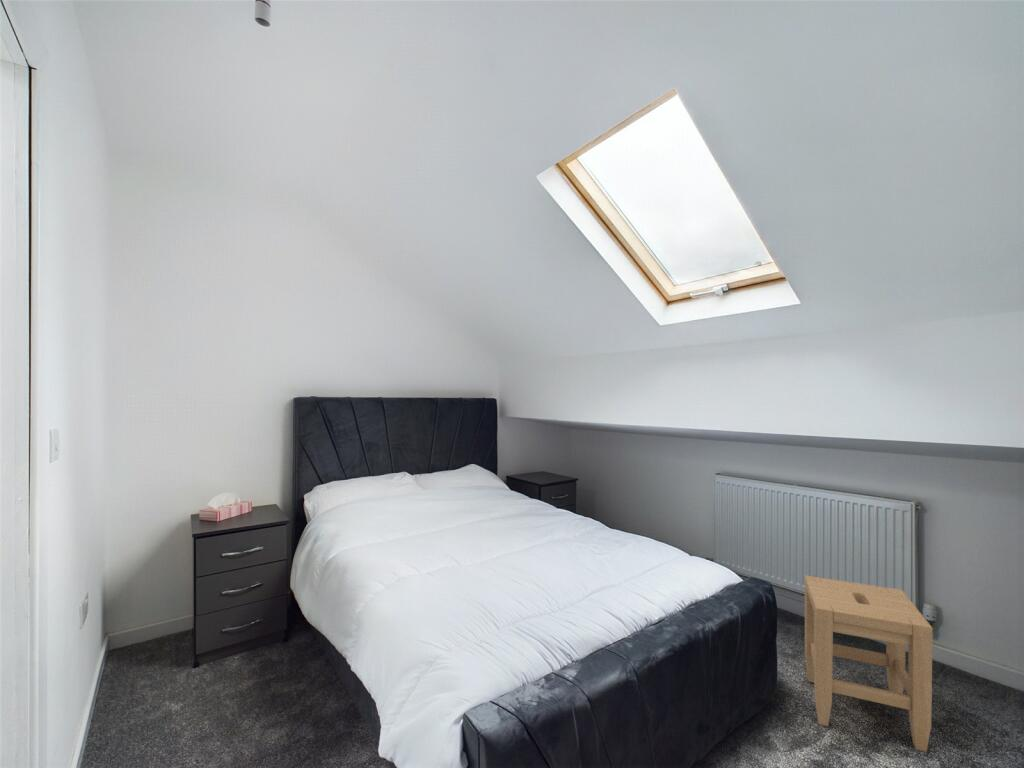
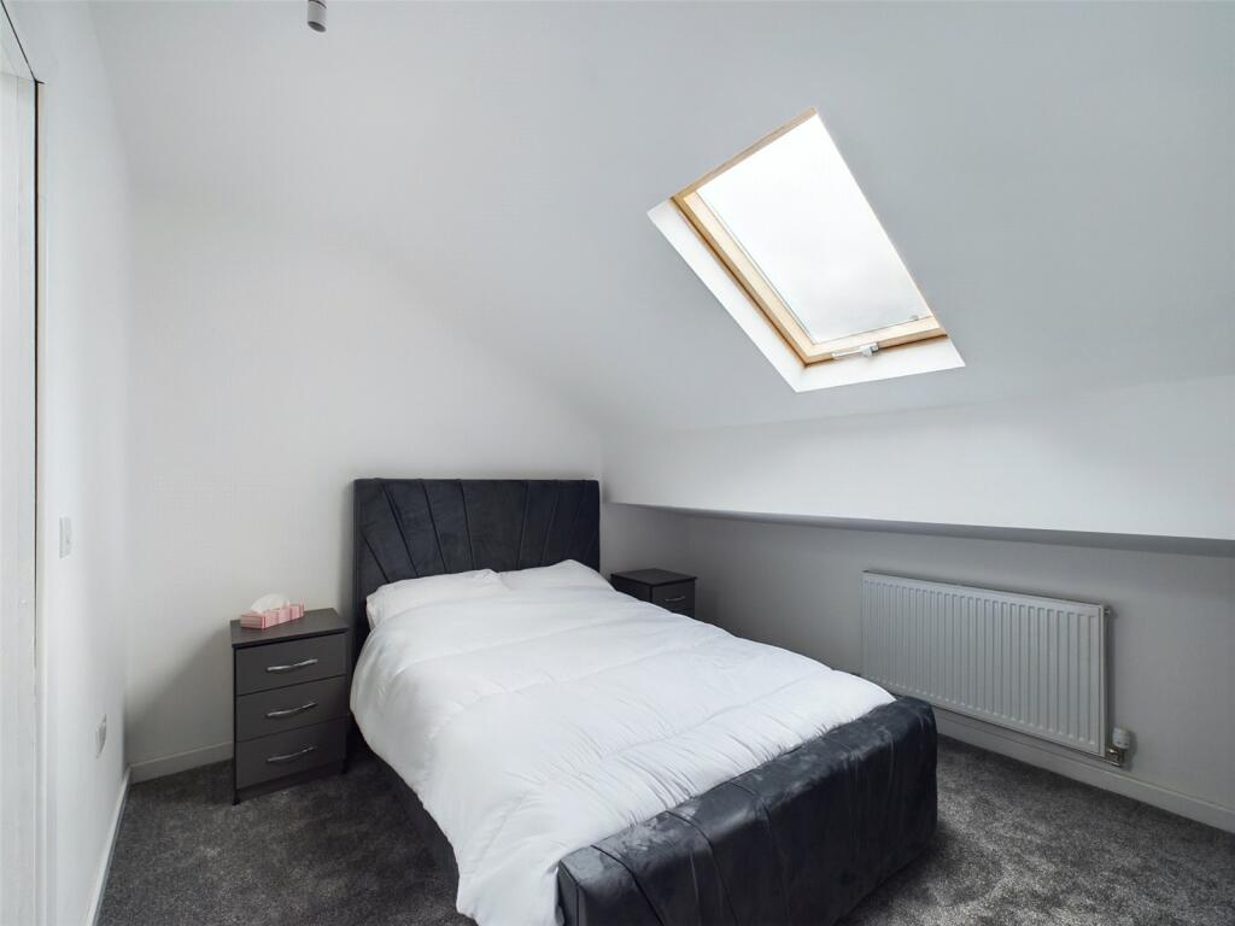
- stool [804,574,934,753]
